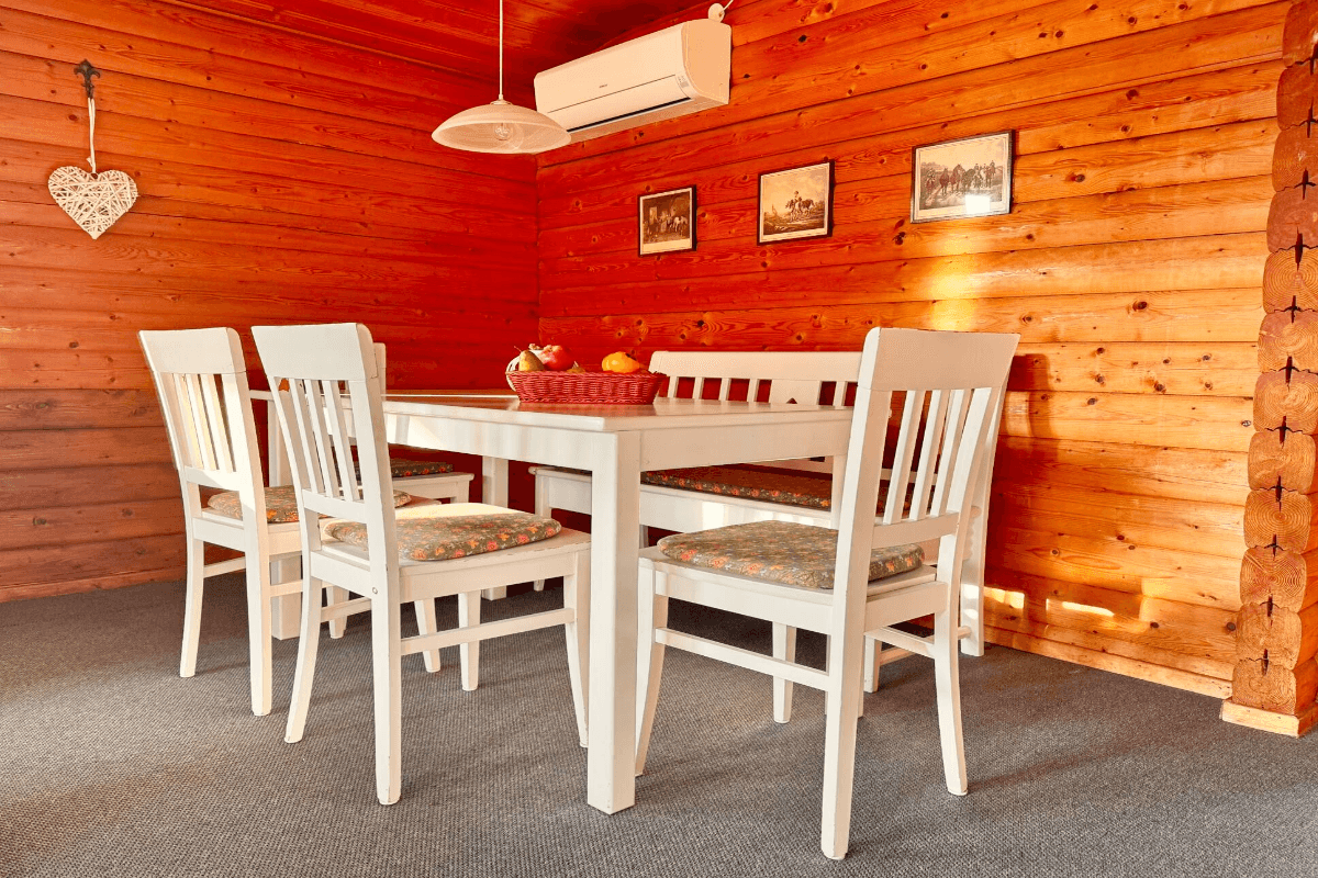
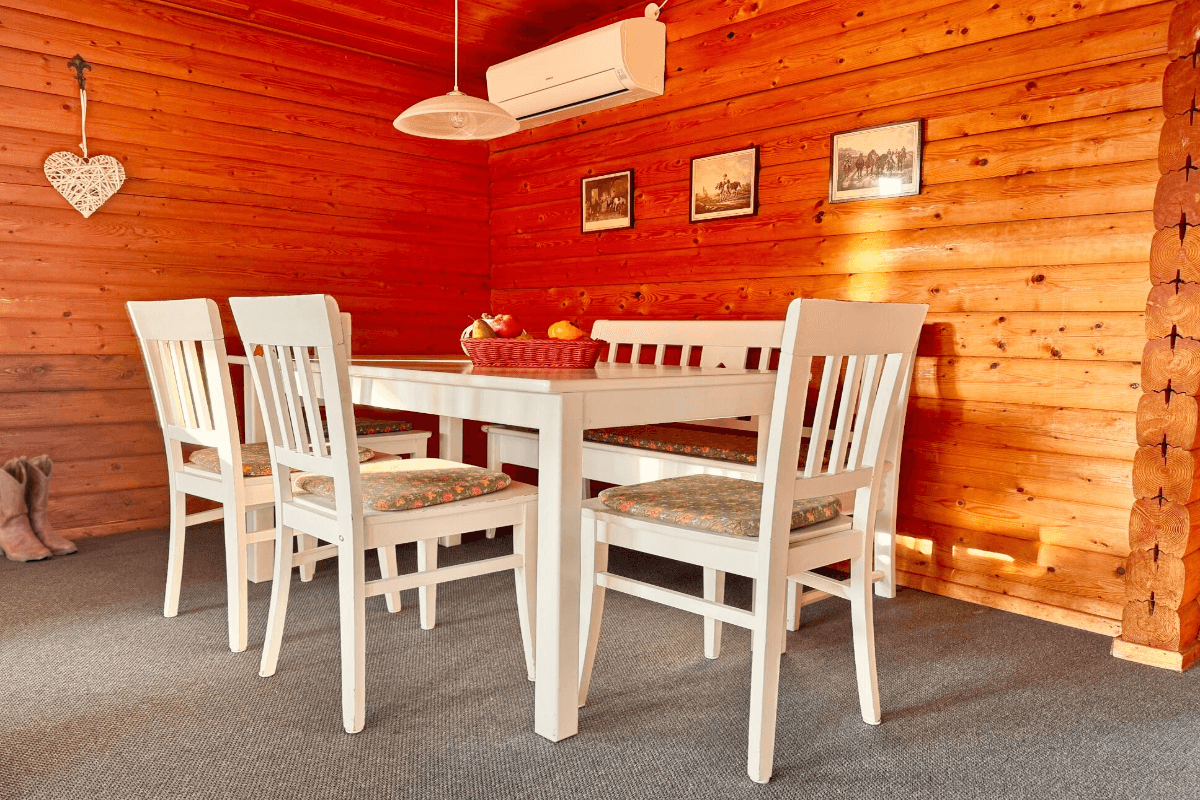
+ boots [0,453,79,563]
